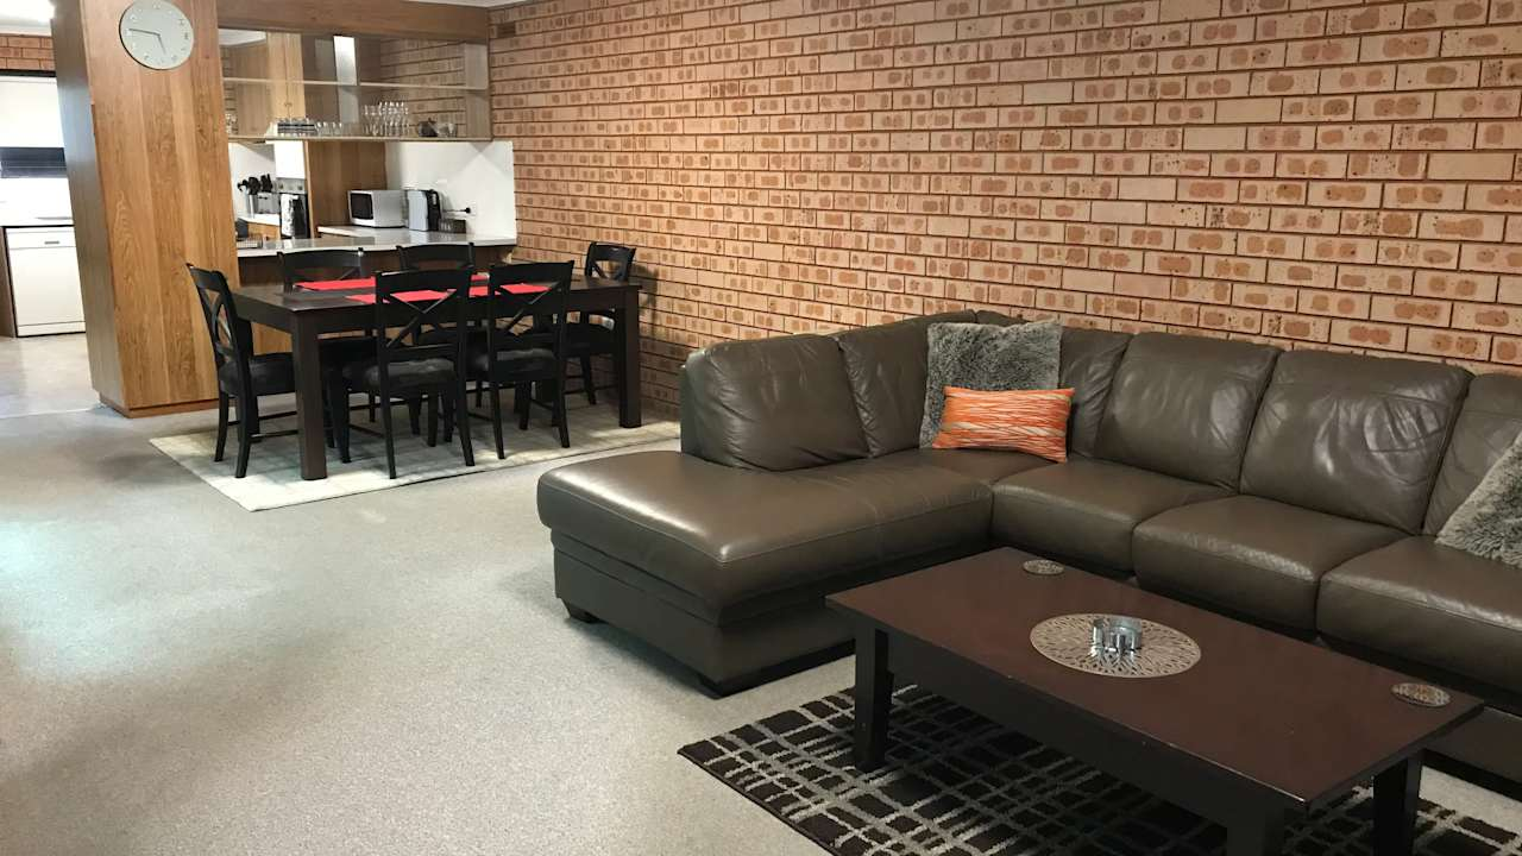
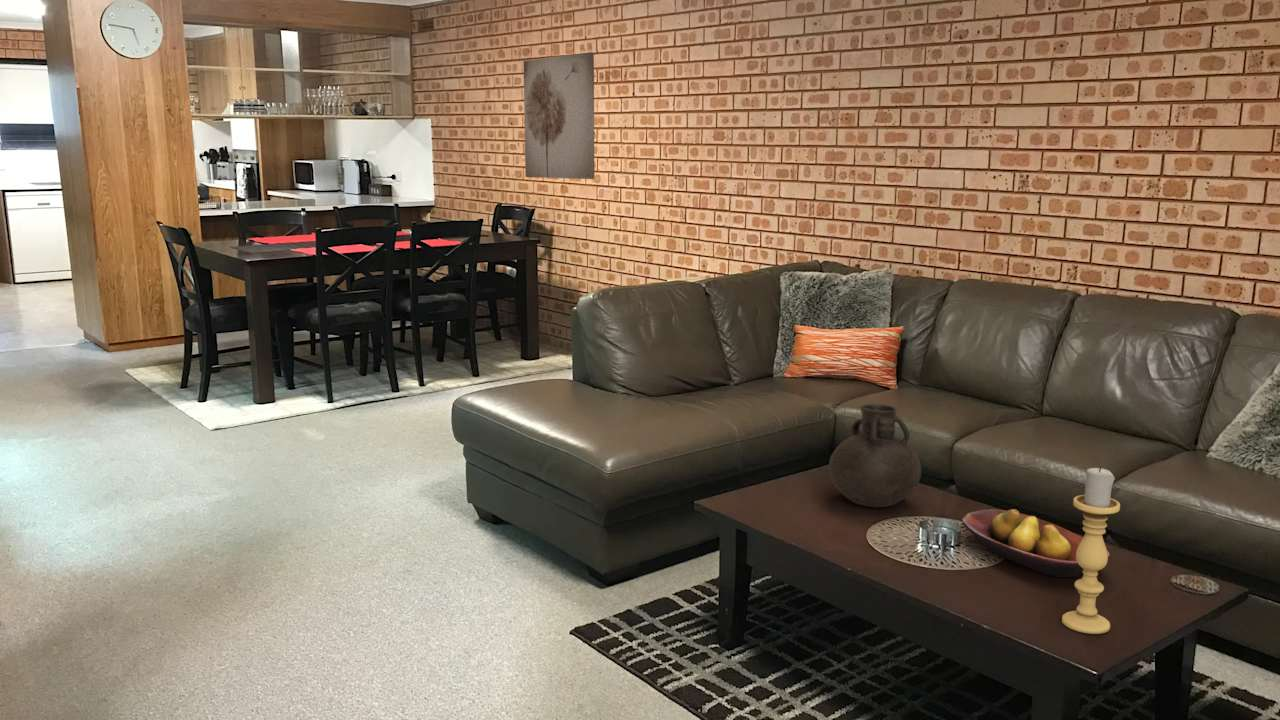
+ fruit bowl [961,508,1111,578]
+ candle holder [1061,466,1121,635]
+ vase [828,403,922,508]
+ wall art [523,51,595,180]
